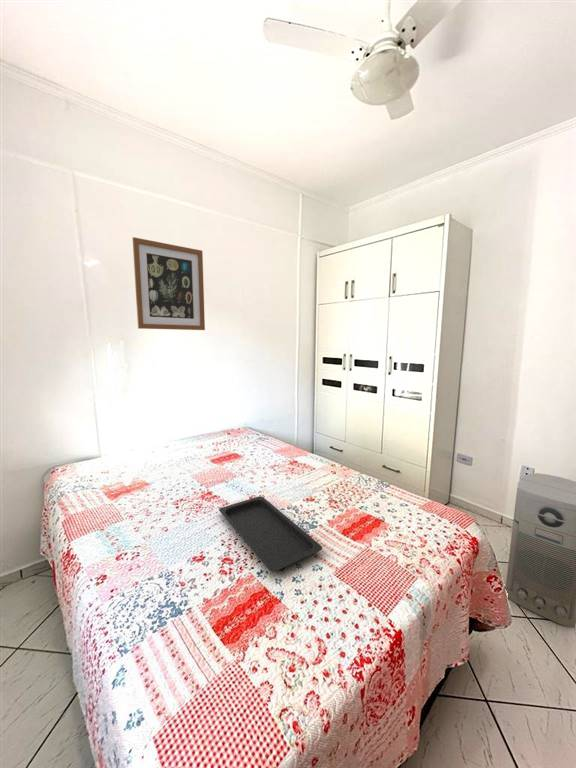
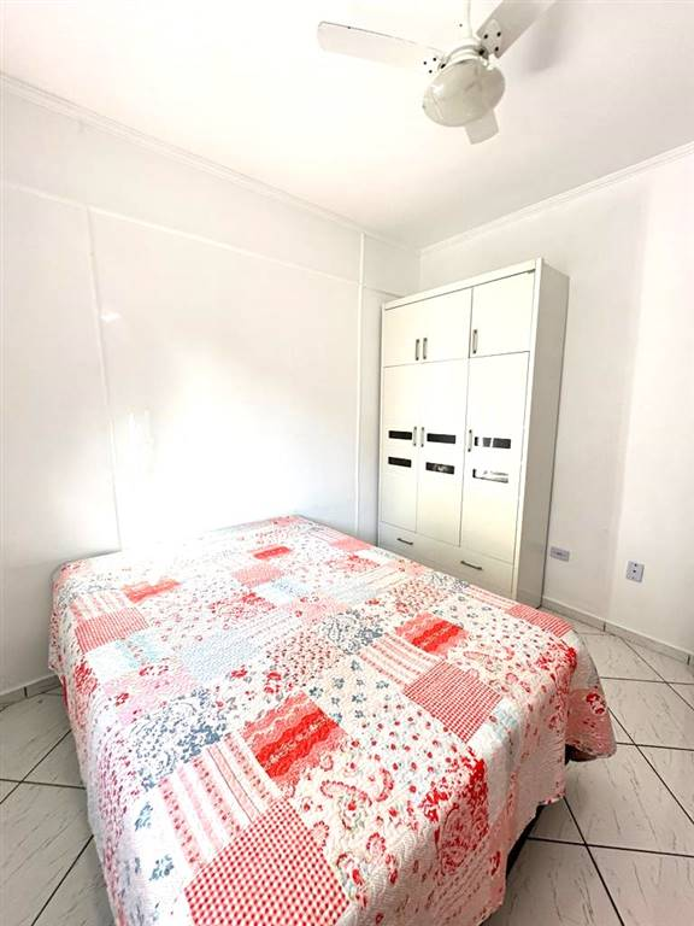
- air purifier [505,472,576,629]
- serving tray [218,495,323,572]
- wall art [132,236,206,331]
